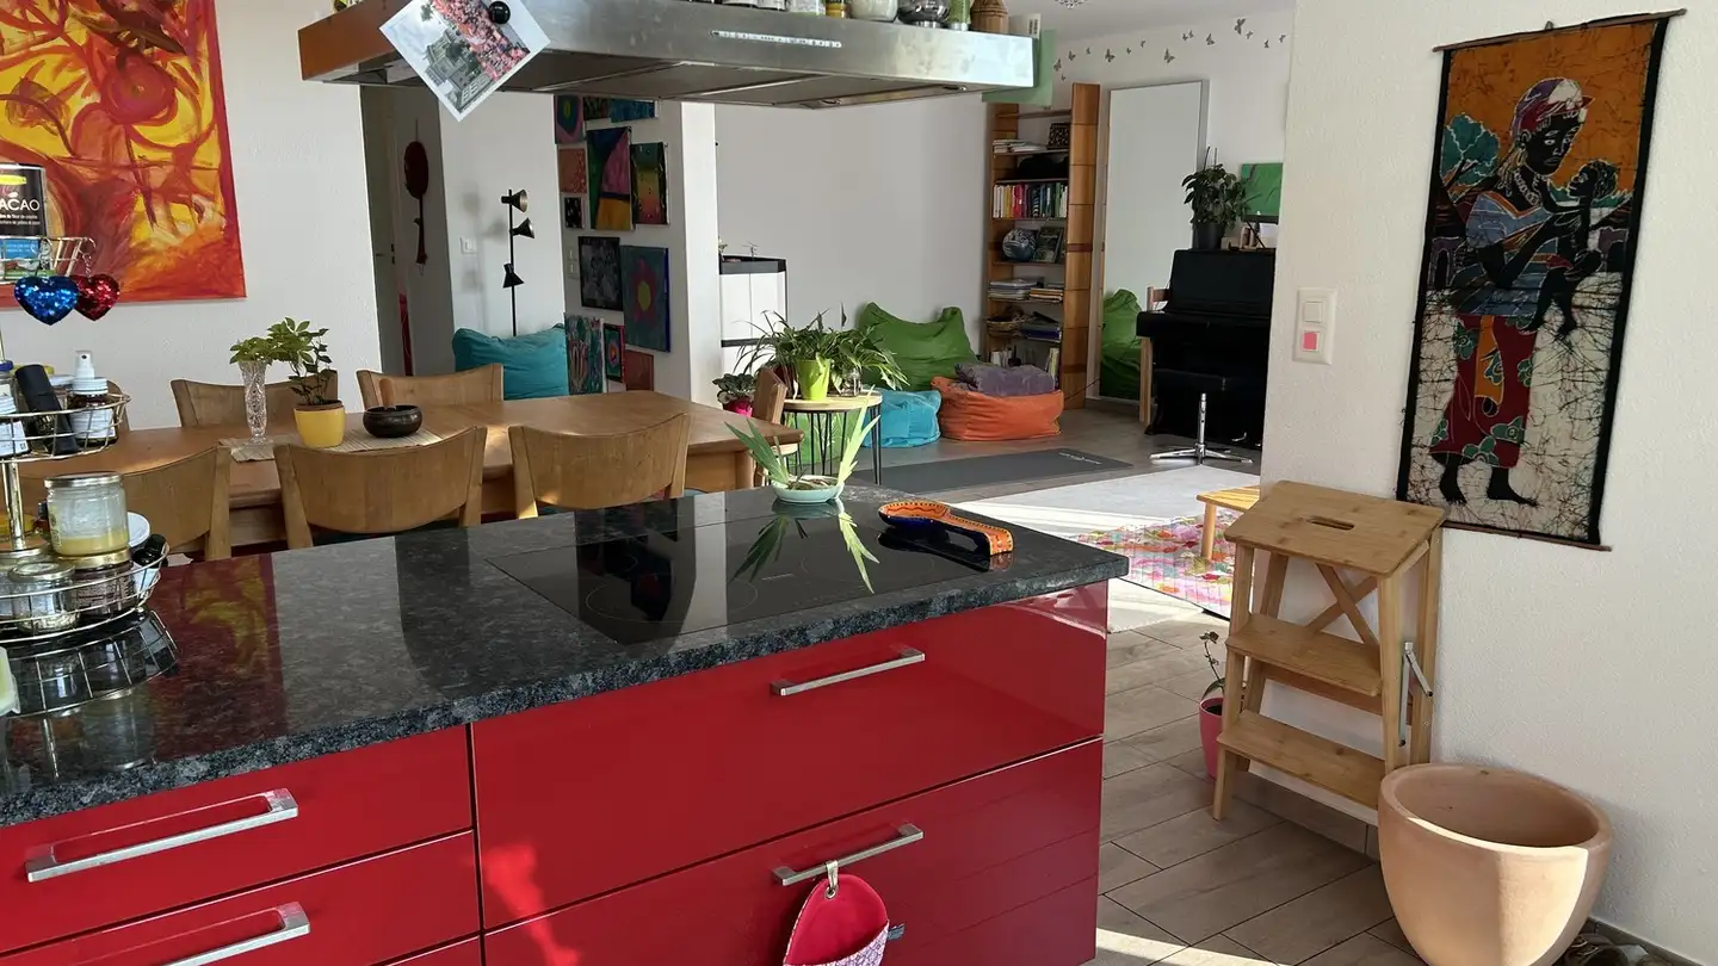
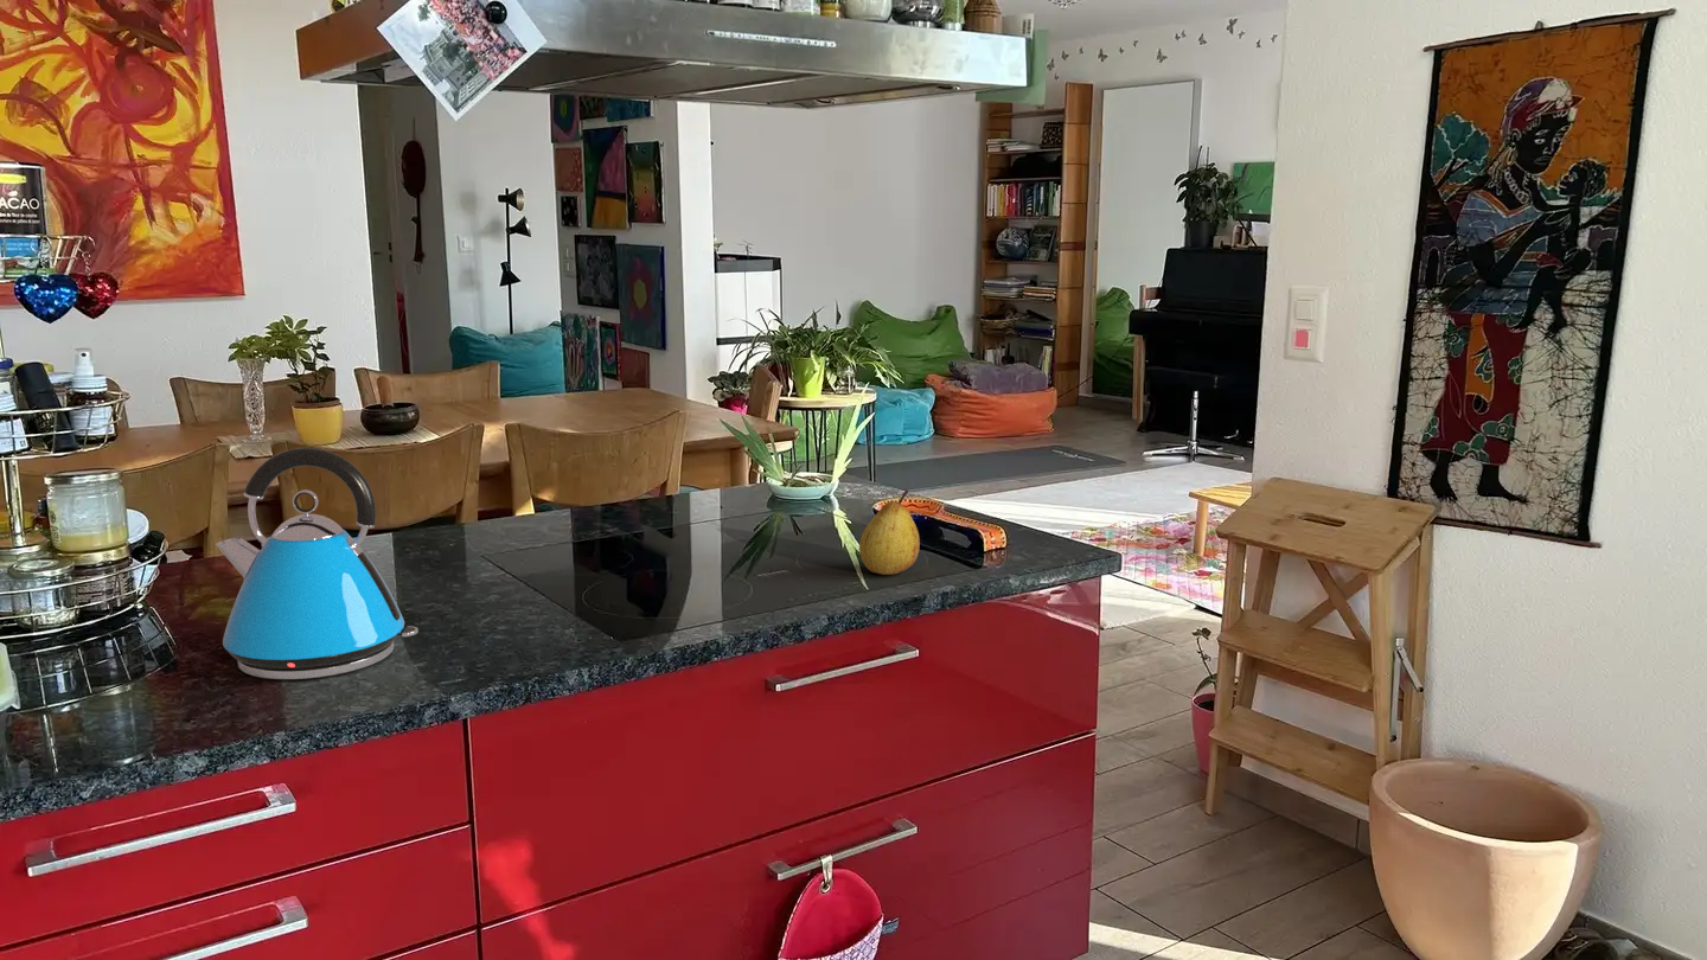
+ fruit [858,489,921,576]
+ kettle [215,447,420,680]
